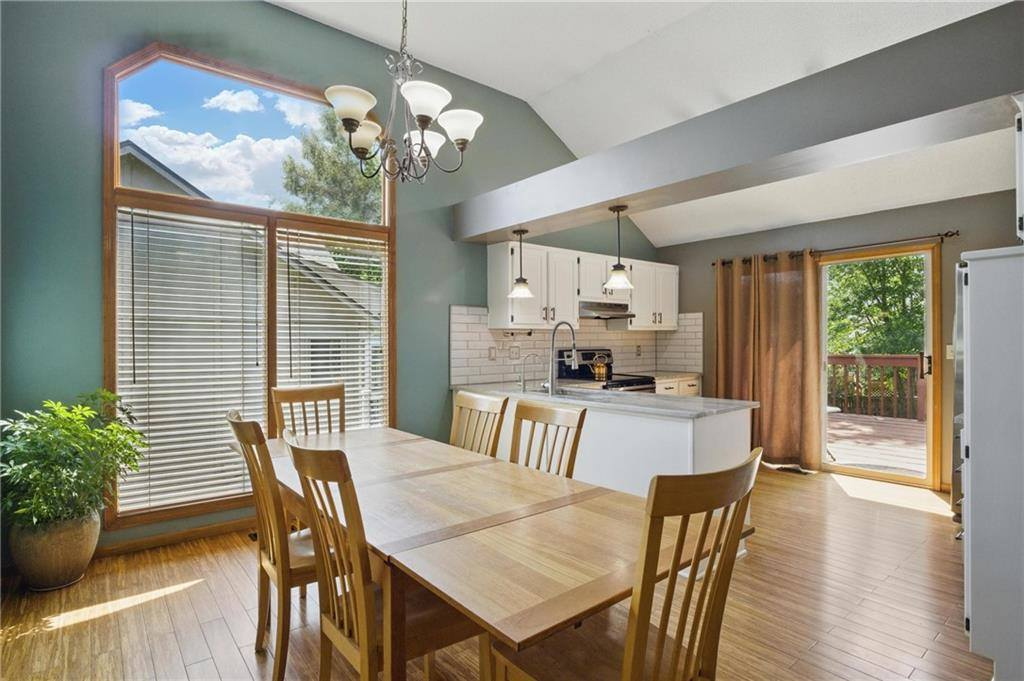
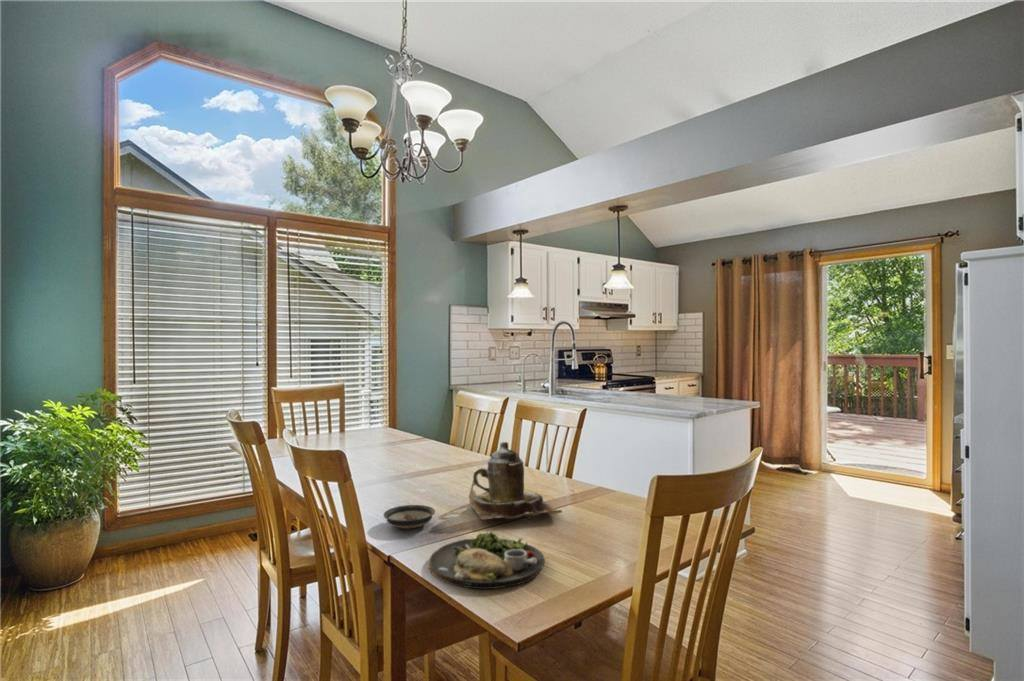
+ saucer [382,504,436,530]
+ dinner plate [427,531,546,590]
+ teapot [468,441,563,521]
